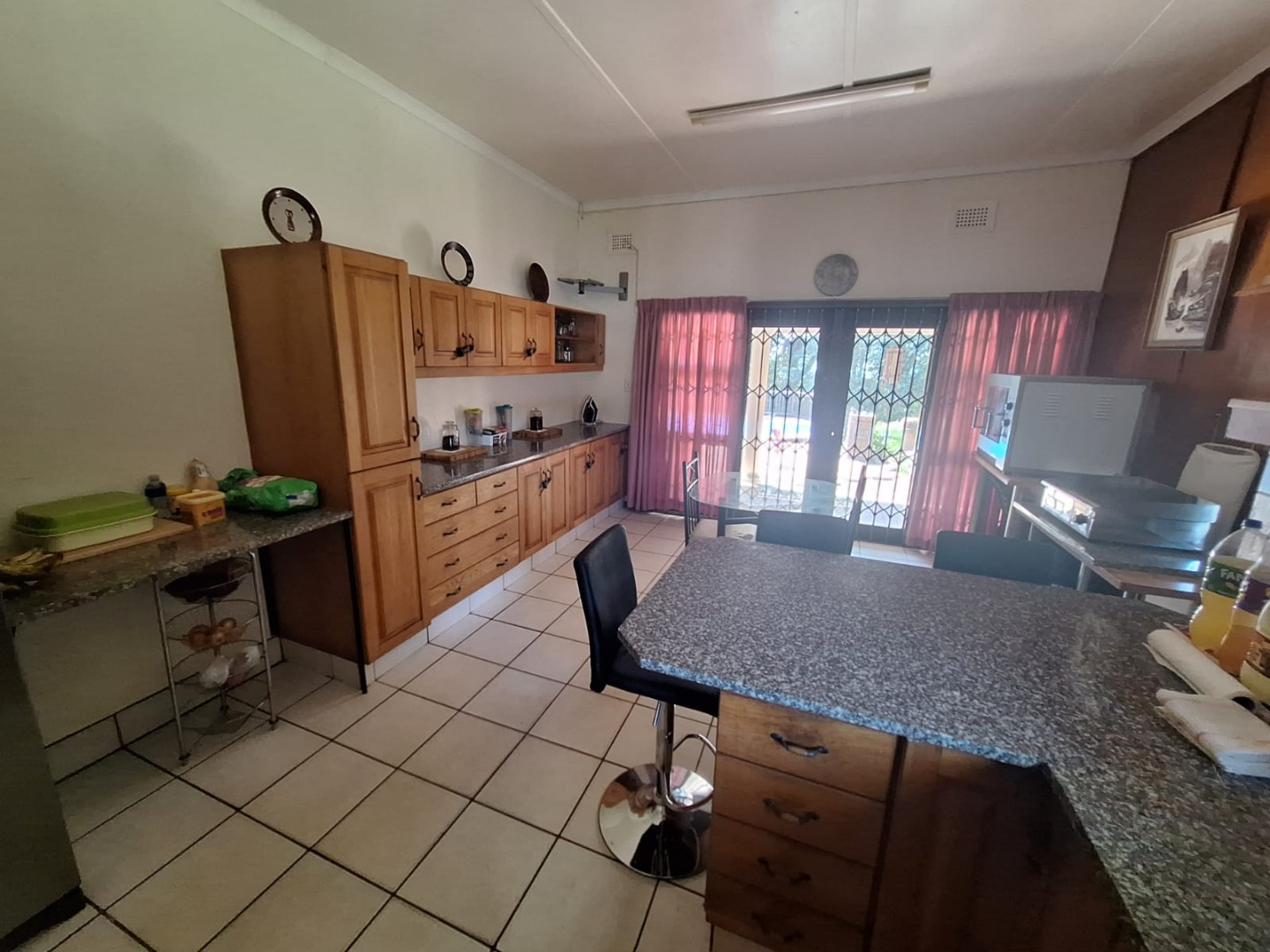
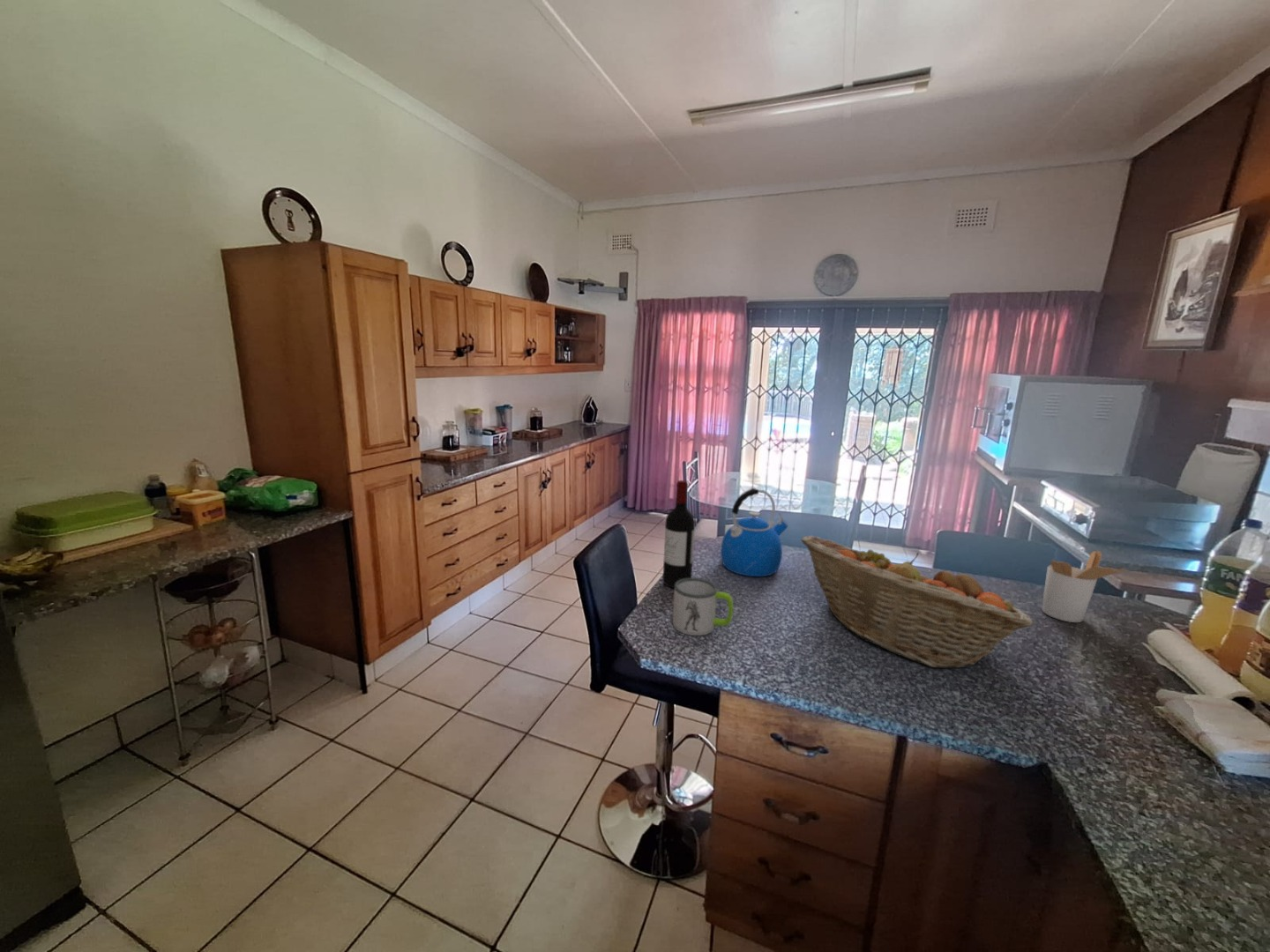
+ utensil holder [1041,550,1127,623]
+ kettle [720,487,789,577]
+ wine bottle [662,480,696,589]
+ fruit basket [800,534,1034,669]
+ mug [672,577,734,636]
